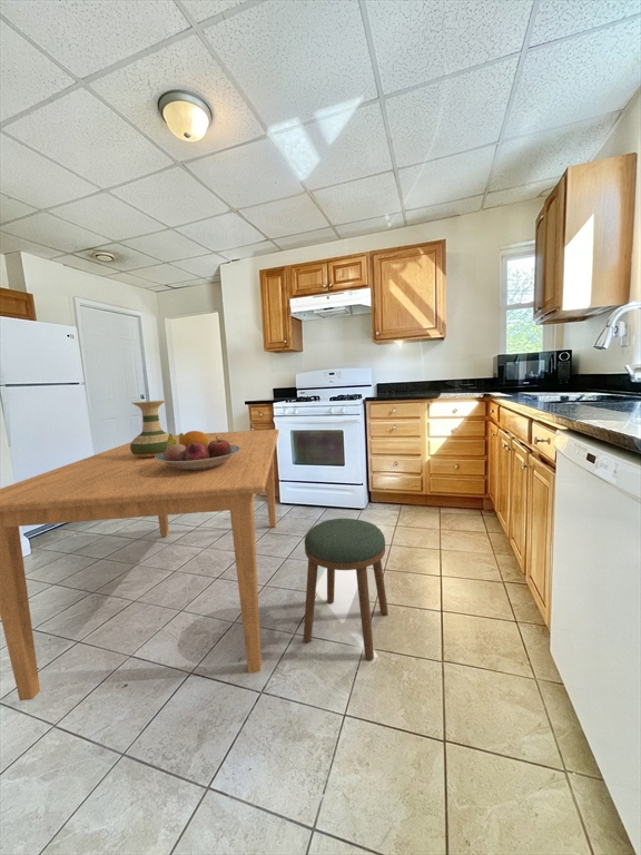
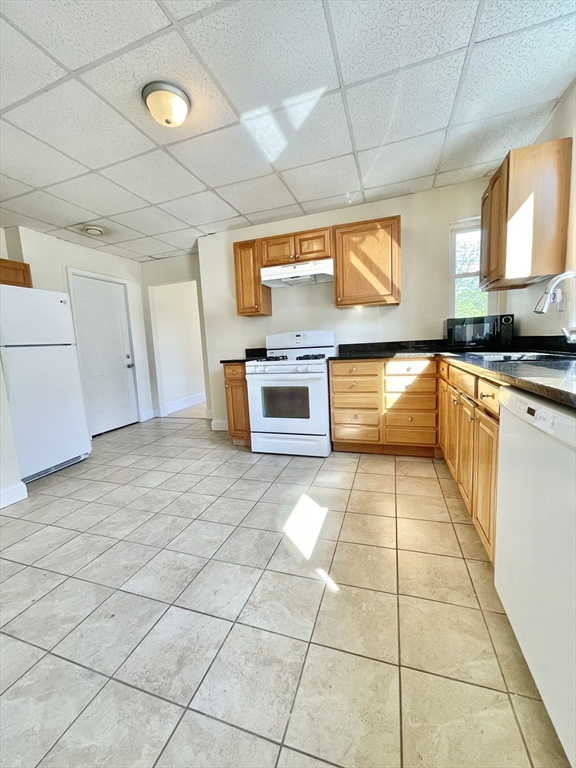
- stool [303,518,389,662]
- vase [130,400,176,458]
- fruit bowl [155,430,240,471]
- dining table [0,429,280,701]
